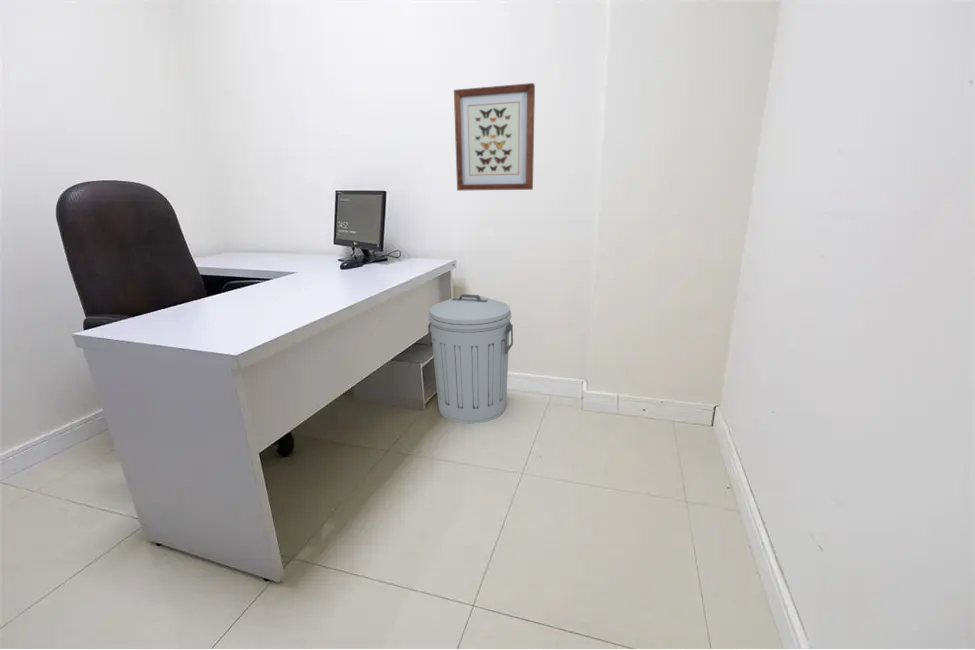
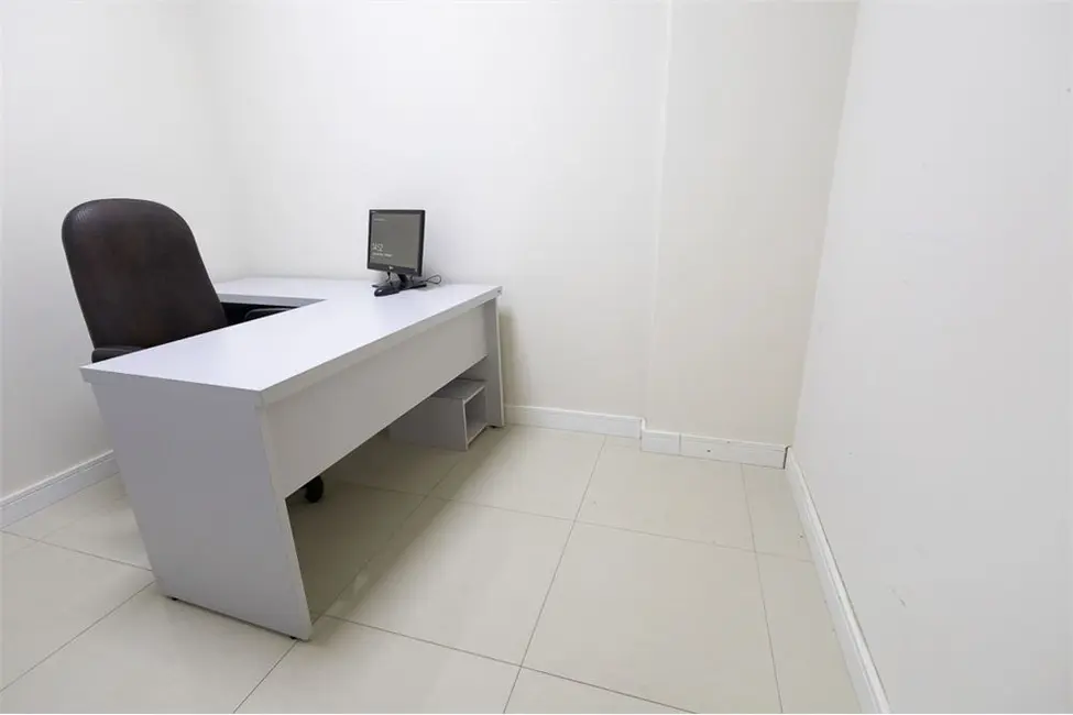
- trash can [427,293,514,424]
- wall art [453,82,536,192]
